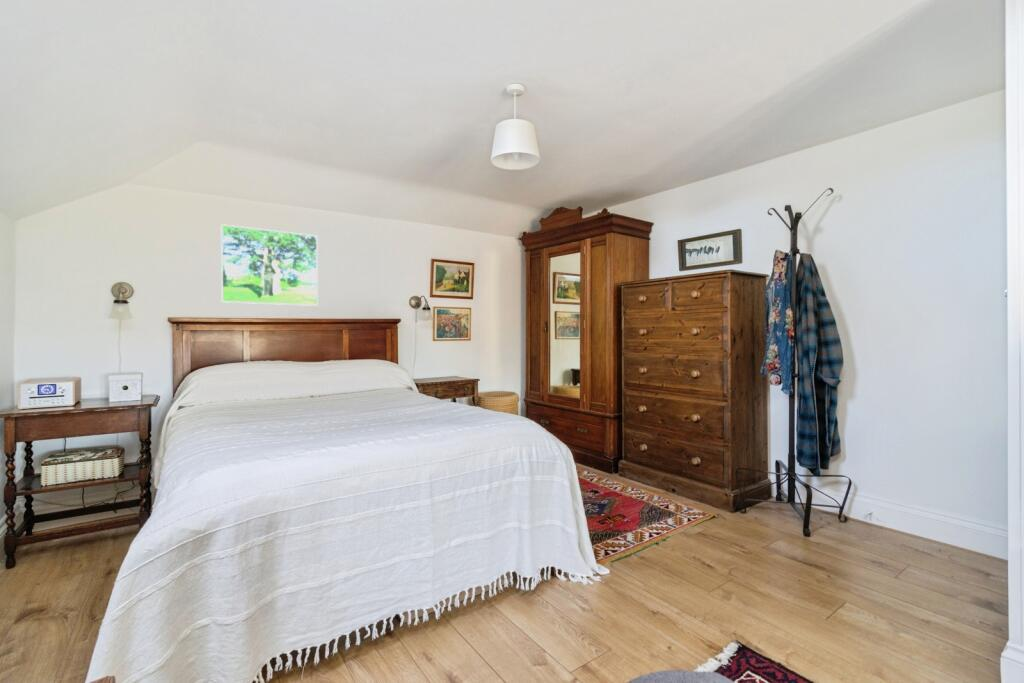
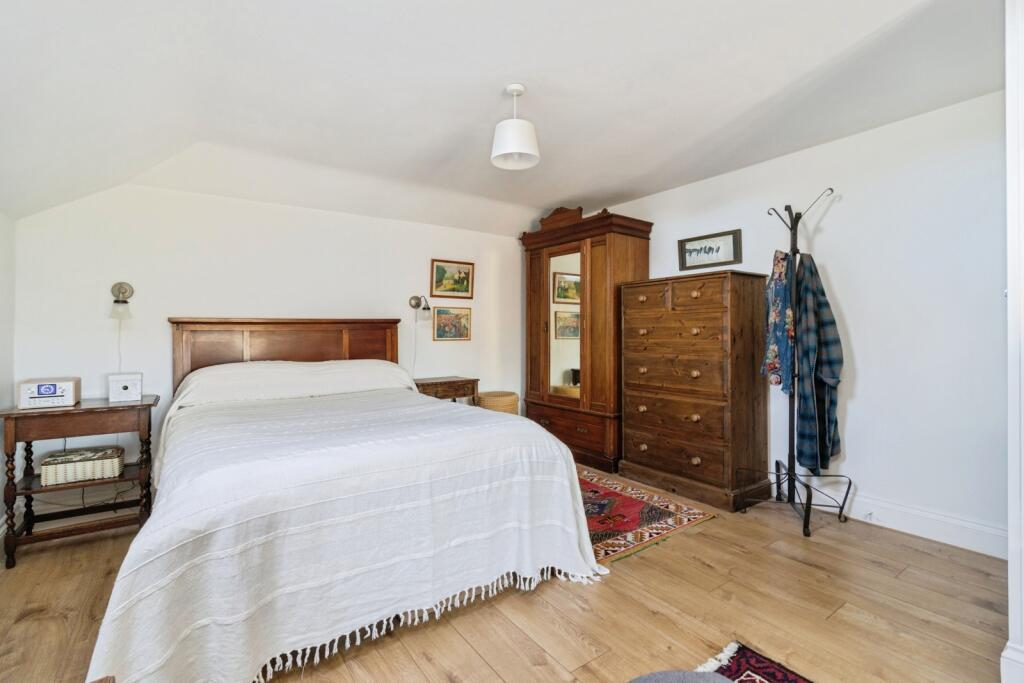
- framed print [220,223,319,307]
